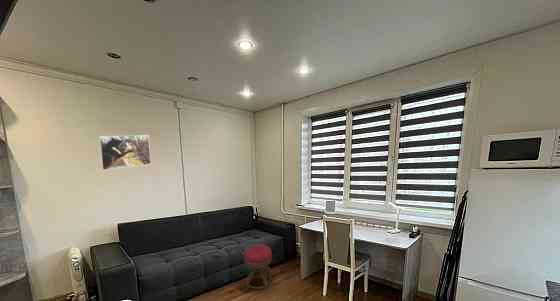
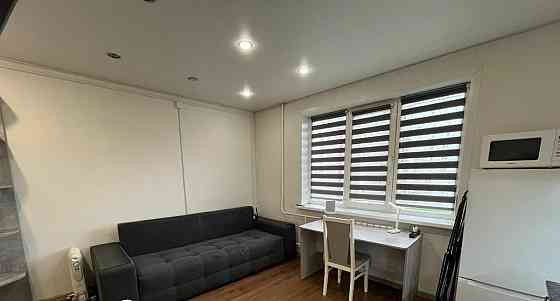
- stool [243,243,273,290]
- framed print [99,134,152,171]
